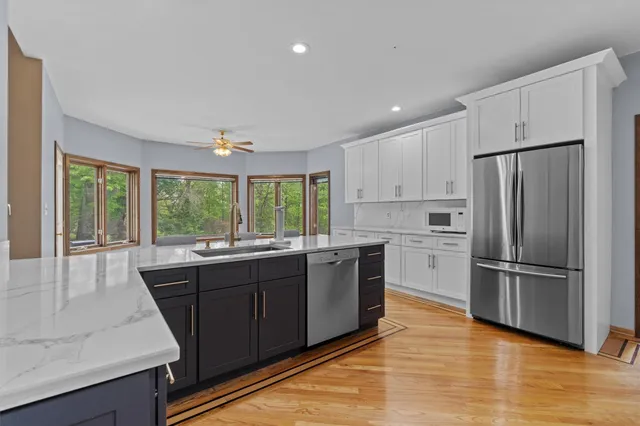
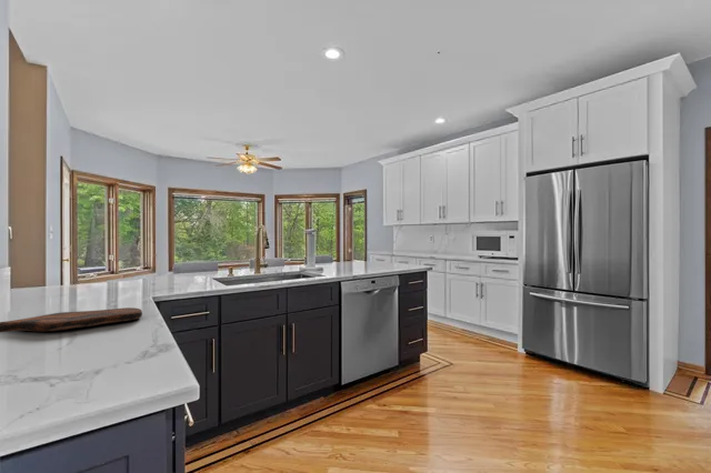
+ cutting board [0,306,143,333]
